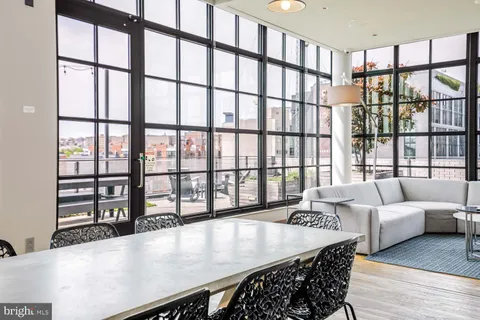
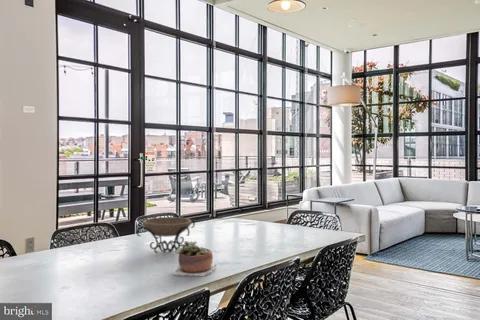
+ succulent plant [172,240,218,277]
+ decorative bowl [135,216,196,254]
